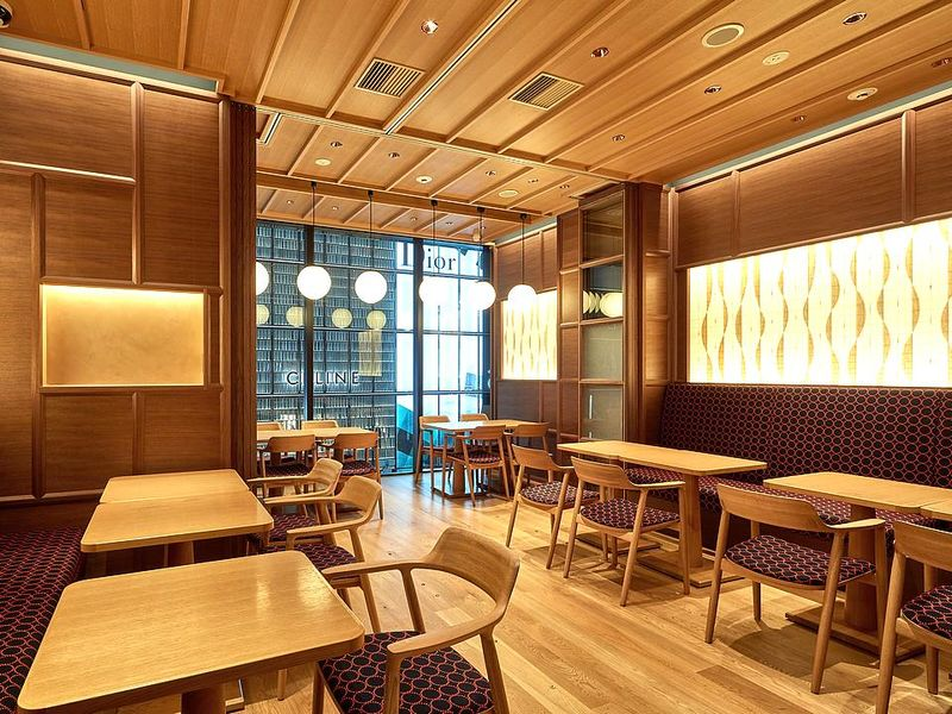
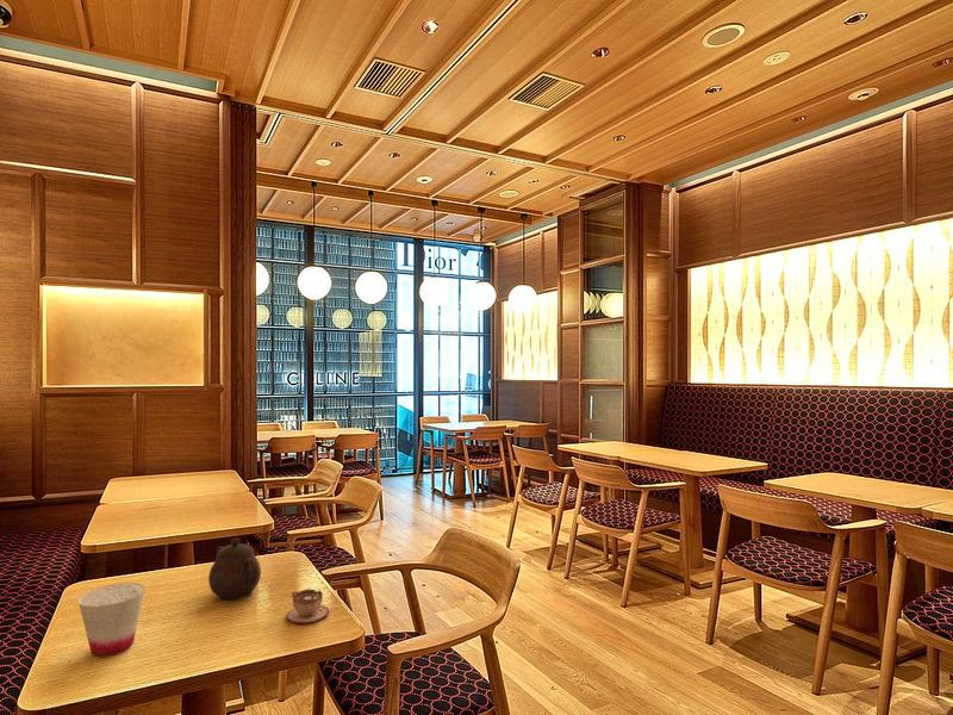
+ teacup [285,589,330,624]
+ cup [77,582,147,658]
+ teapot [207,537,262,602]
